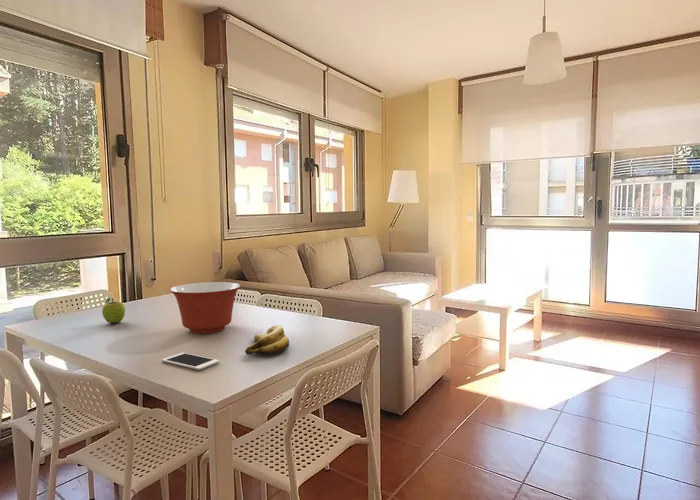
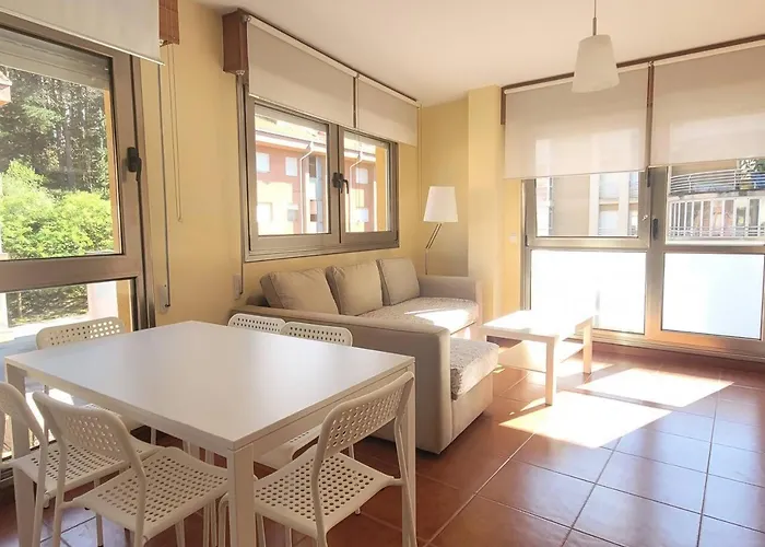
- cell phone [161,352,220,371]
- mixing bowl [169,281,242,334]
- banana [244,324,290,356]
- fruit [101,296,126,324]
